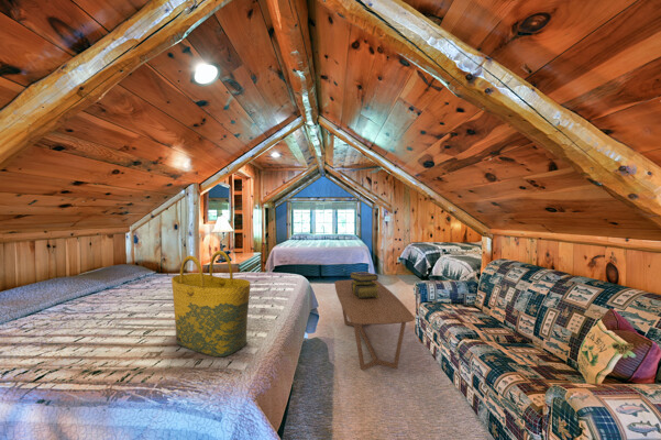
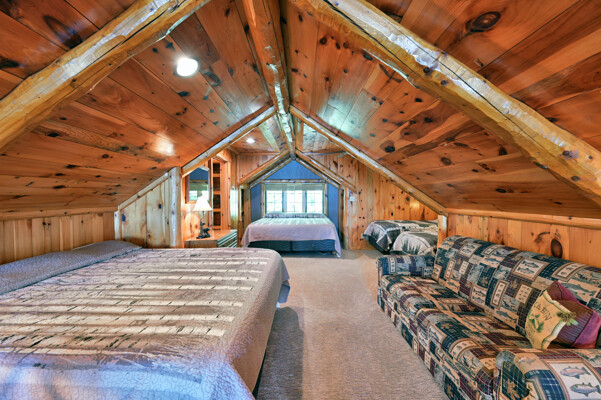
- tote bag [170,250,252,358]
- stack of books [349,271,379,298]
- coffee table [333,278,416,371]
